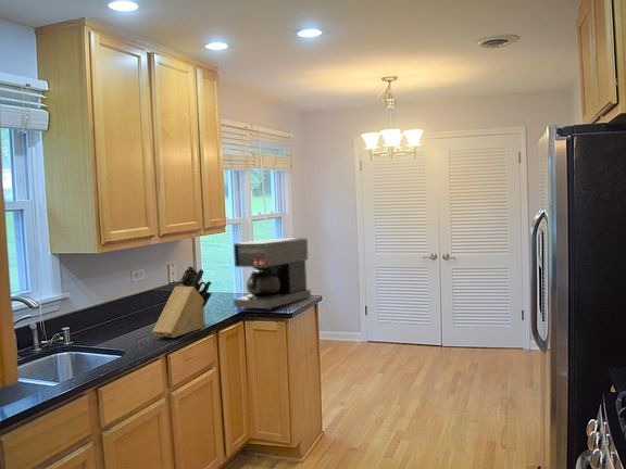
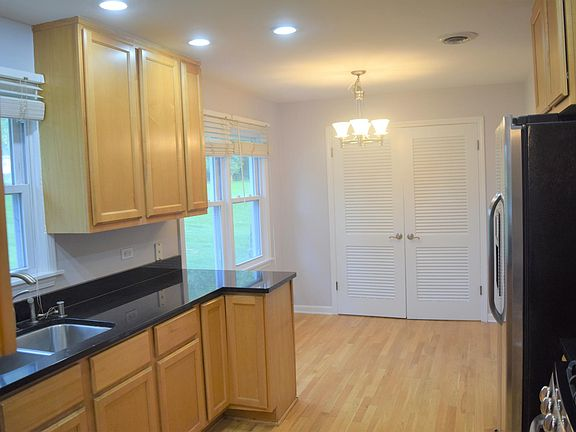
- coffee maker [233,237,312,312]
- knife block [151,265,213,339]
